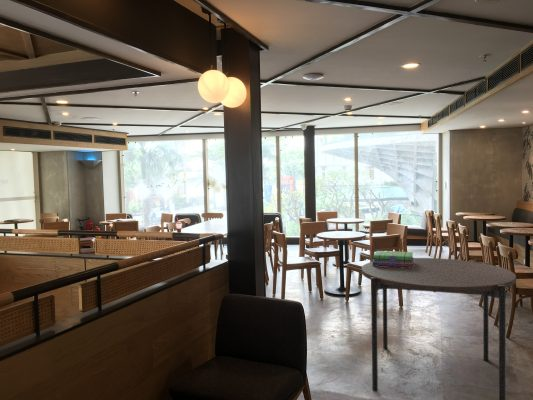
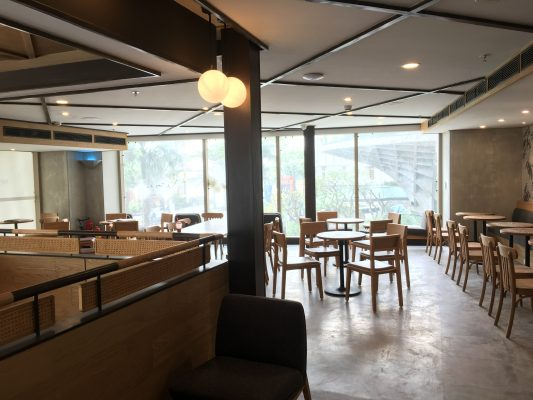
- stack of books [372,250,415,267]
- dining table [361,257,517,400]
